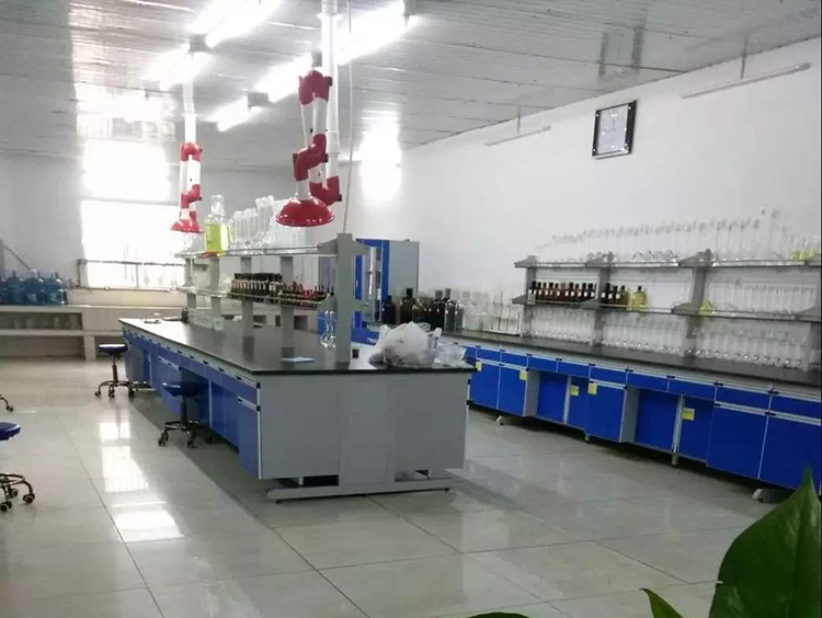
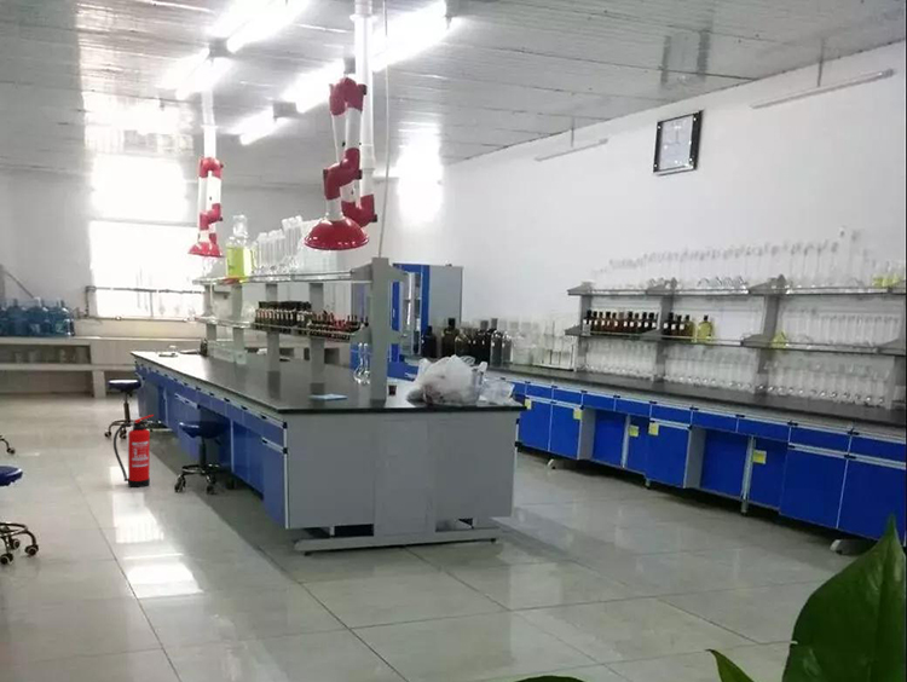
+ fire extinguisher [112,414,155,489]
